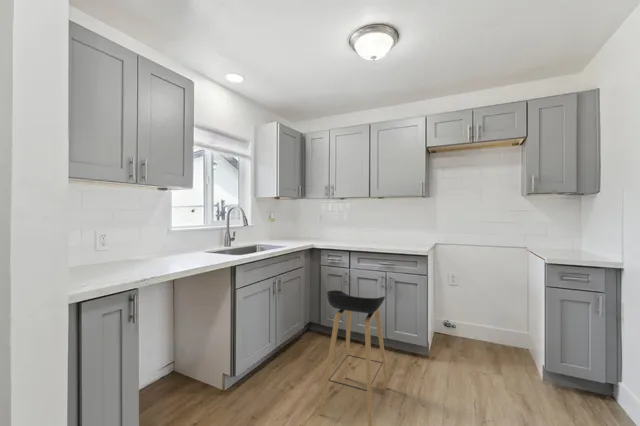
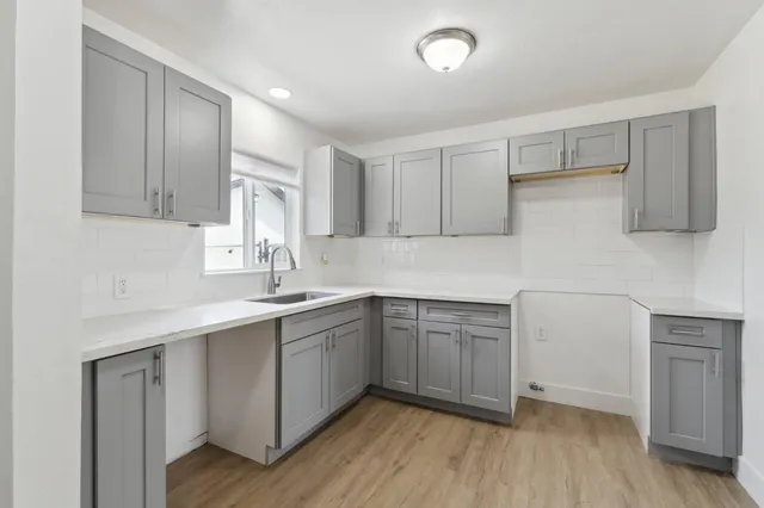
- stool [318,289,390,426]
